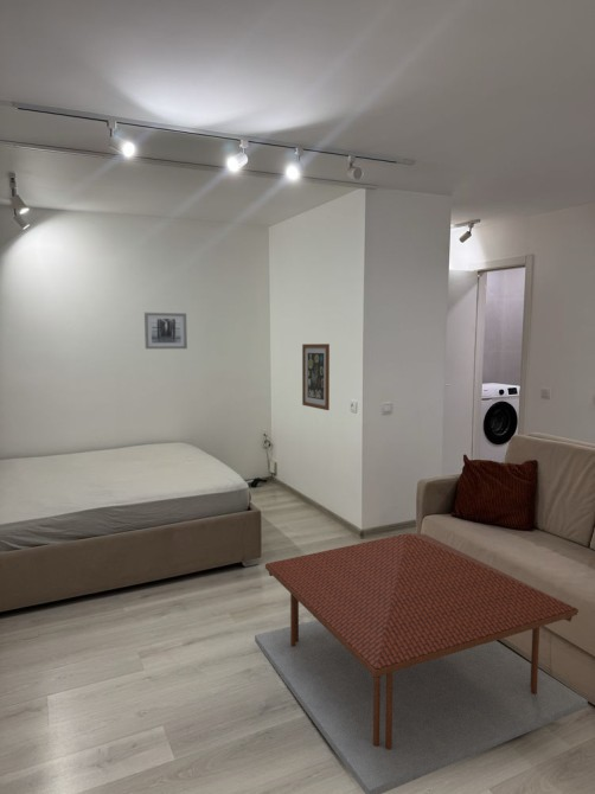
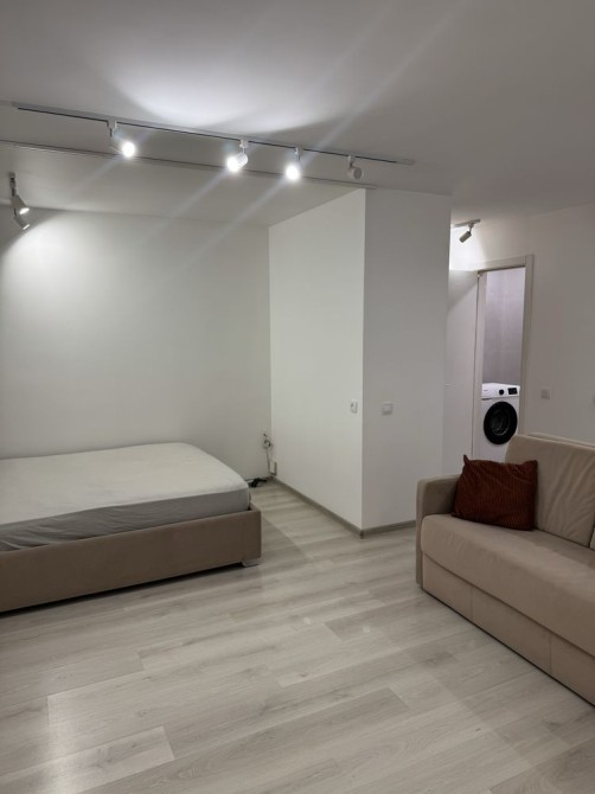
- wall art [143,312,188,350]
- wall art [301,342,331,411]
- coffee table [254,532,589,794]
